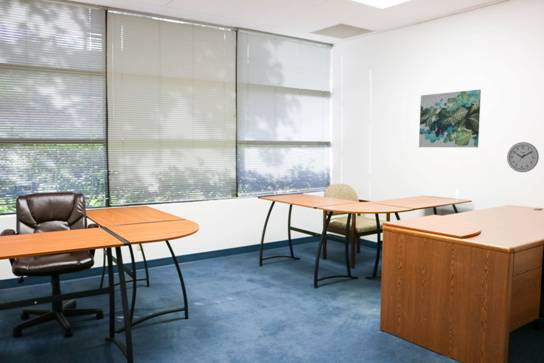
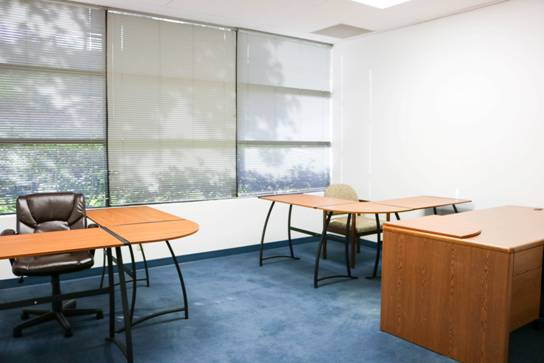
- wall clock [506,141,540,173]
- wall art [418,89,482,148]
